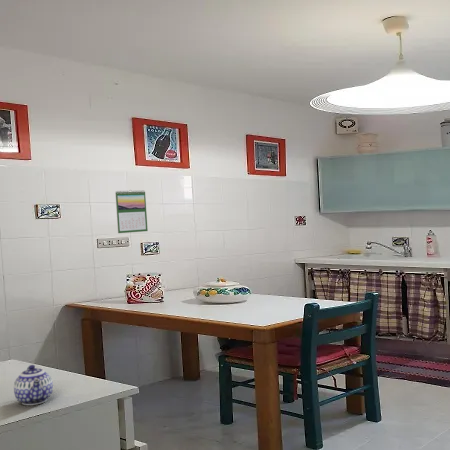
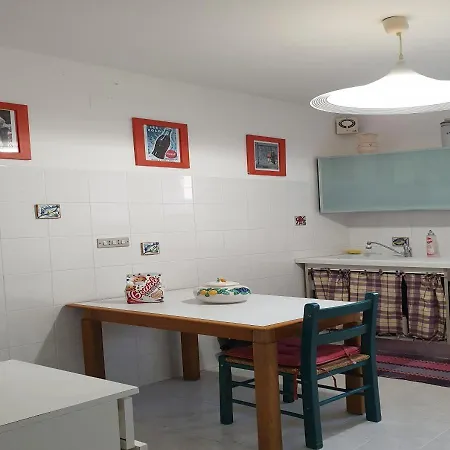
- calendar [114,189,149,234]
- teapot [13,364,54,406]
